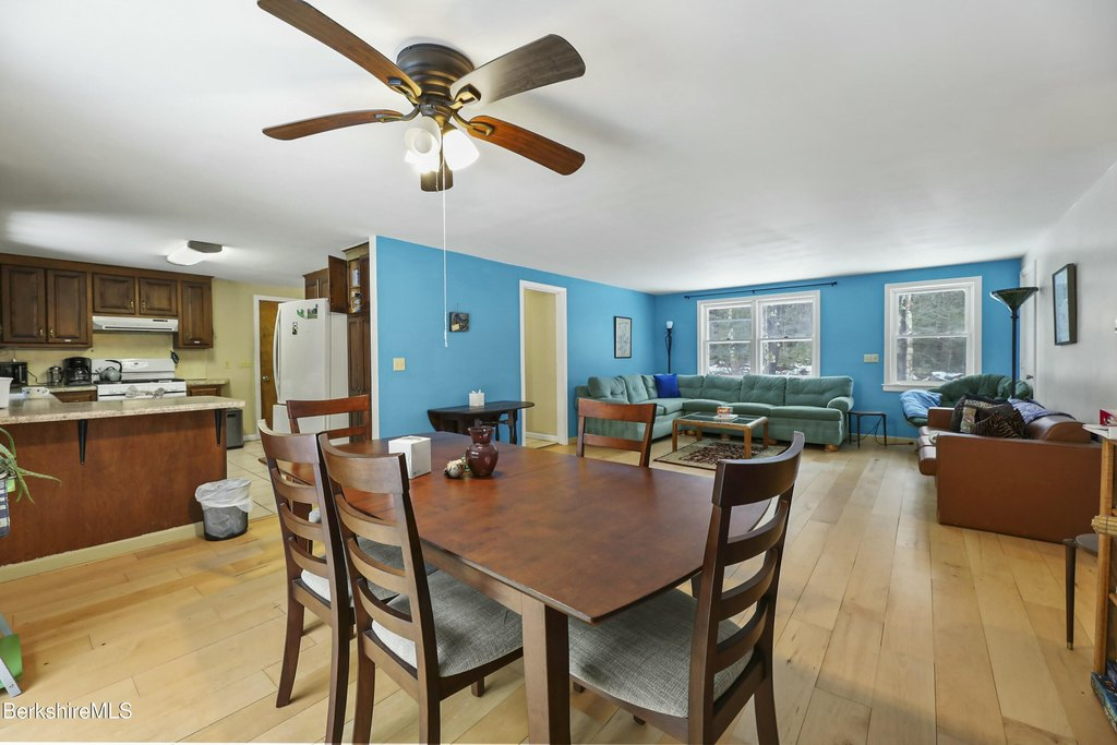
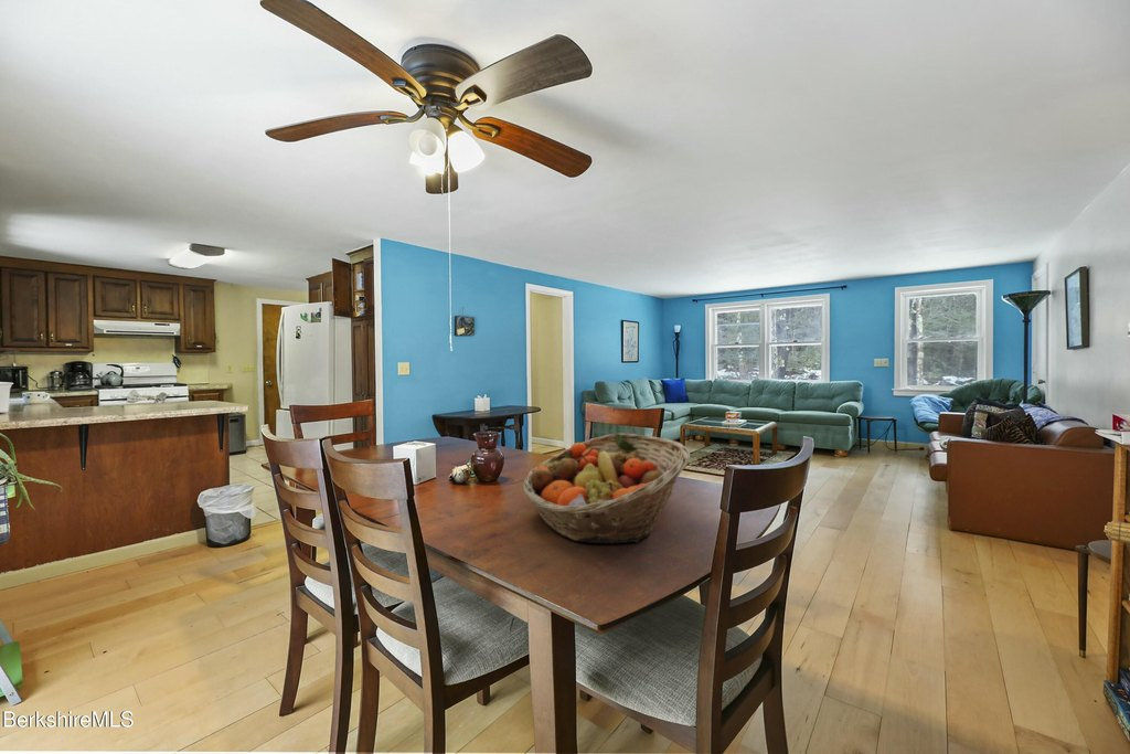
+ fruit basket [522,432,691,545]
